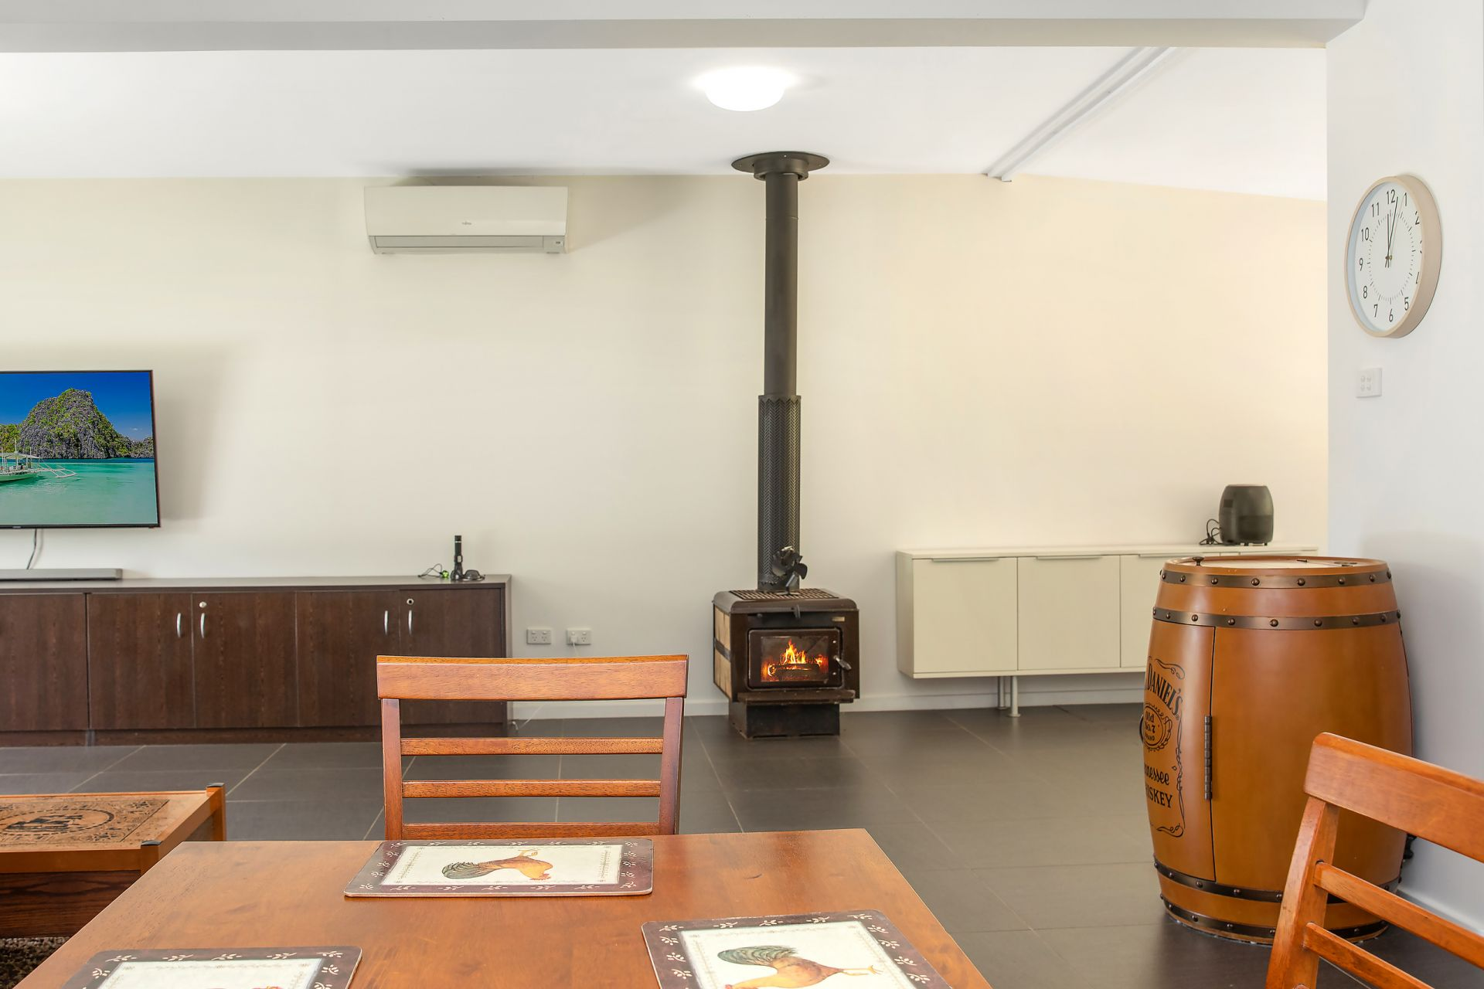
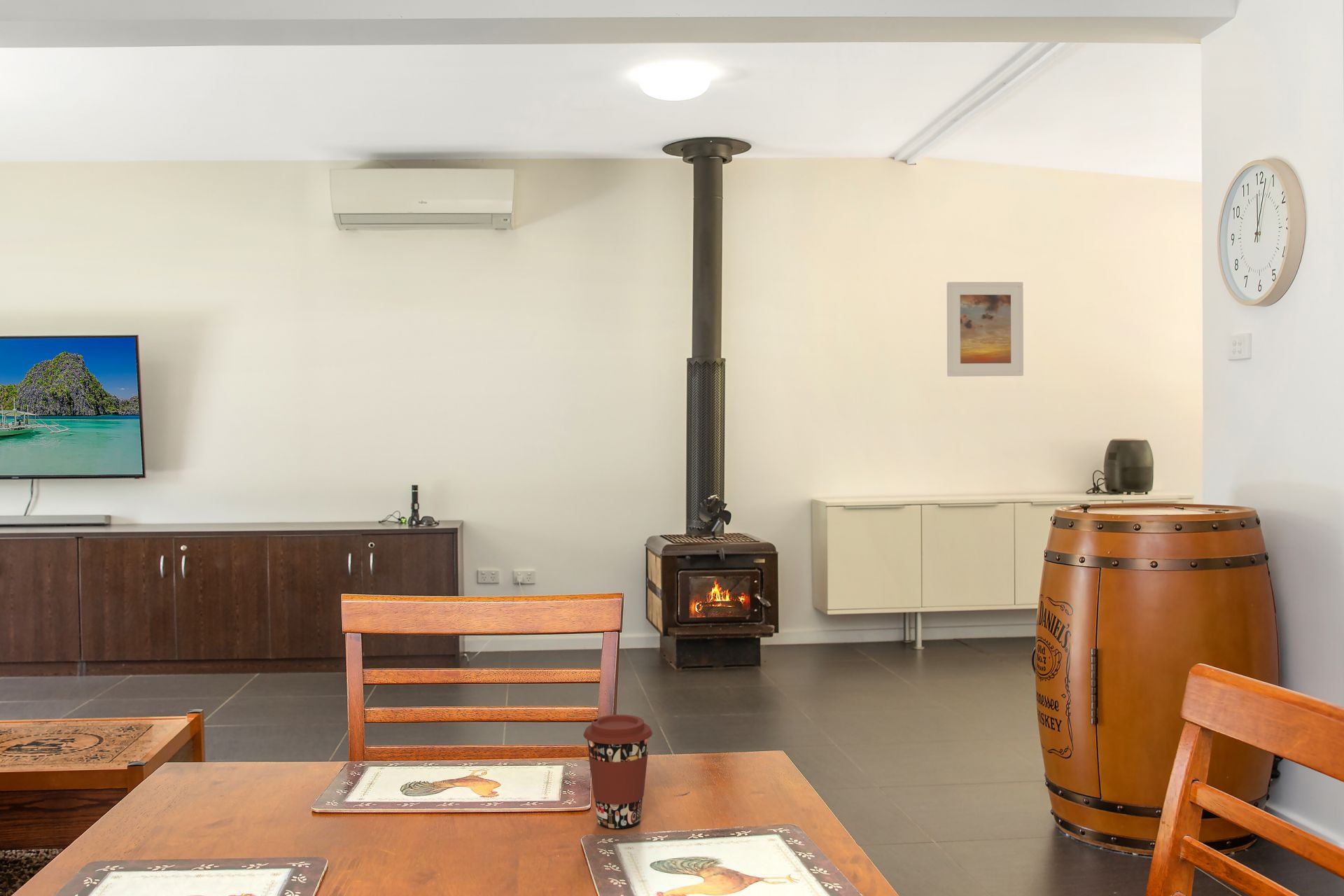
+ coffee cup [583,714,653,829]
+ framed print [946,281,1024,377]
